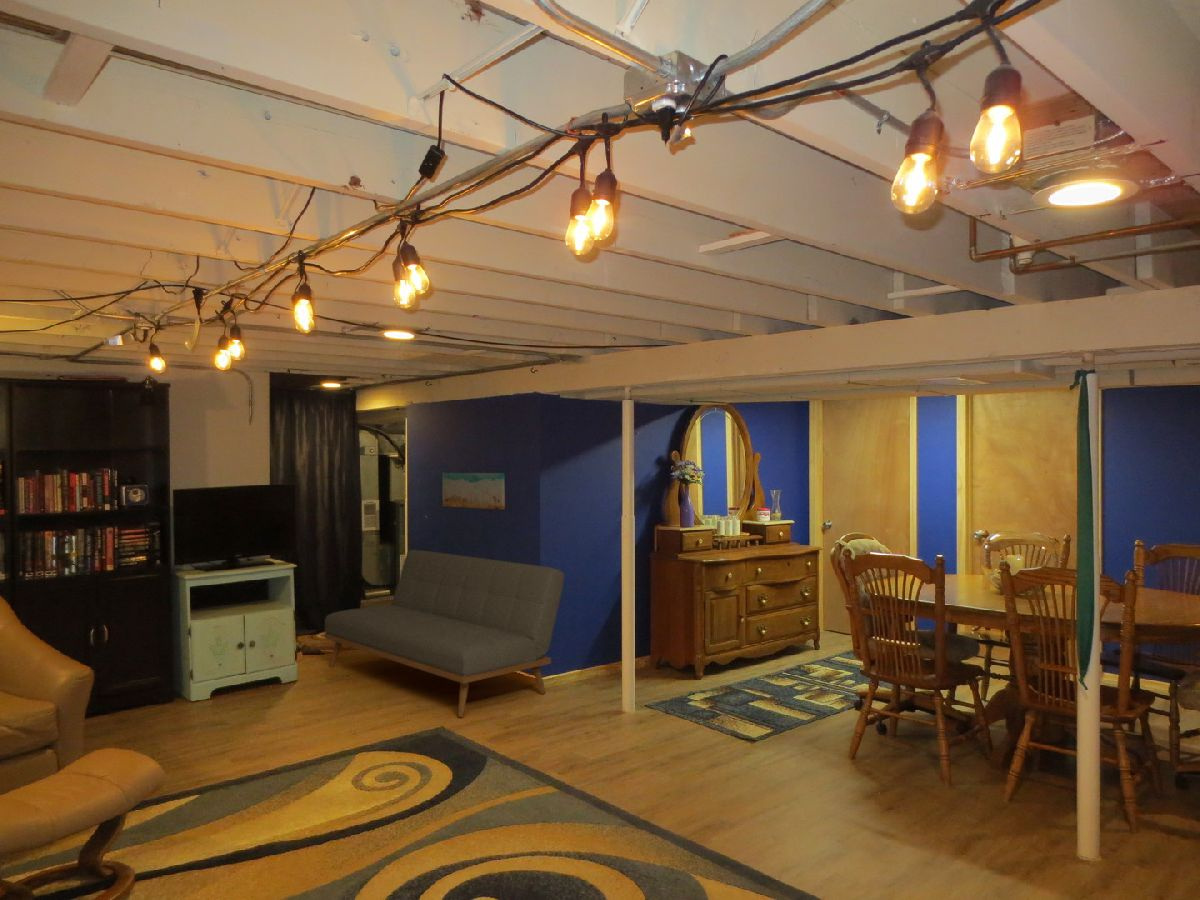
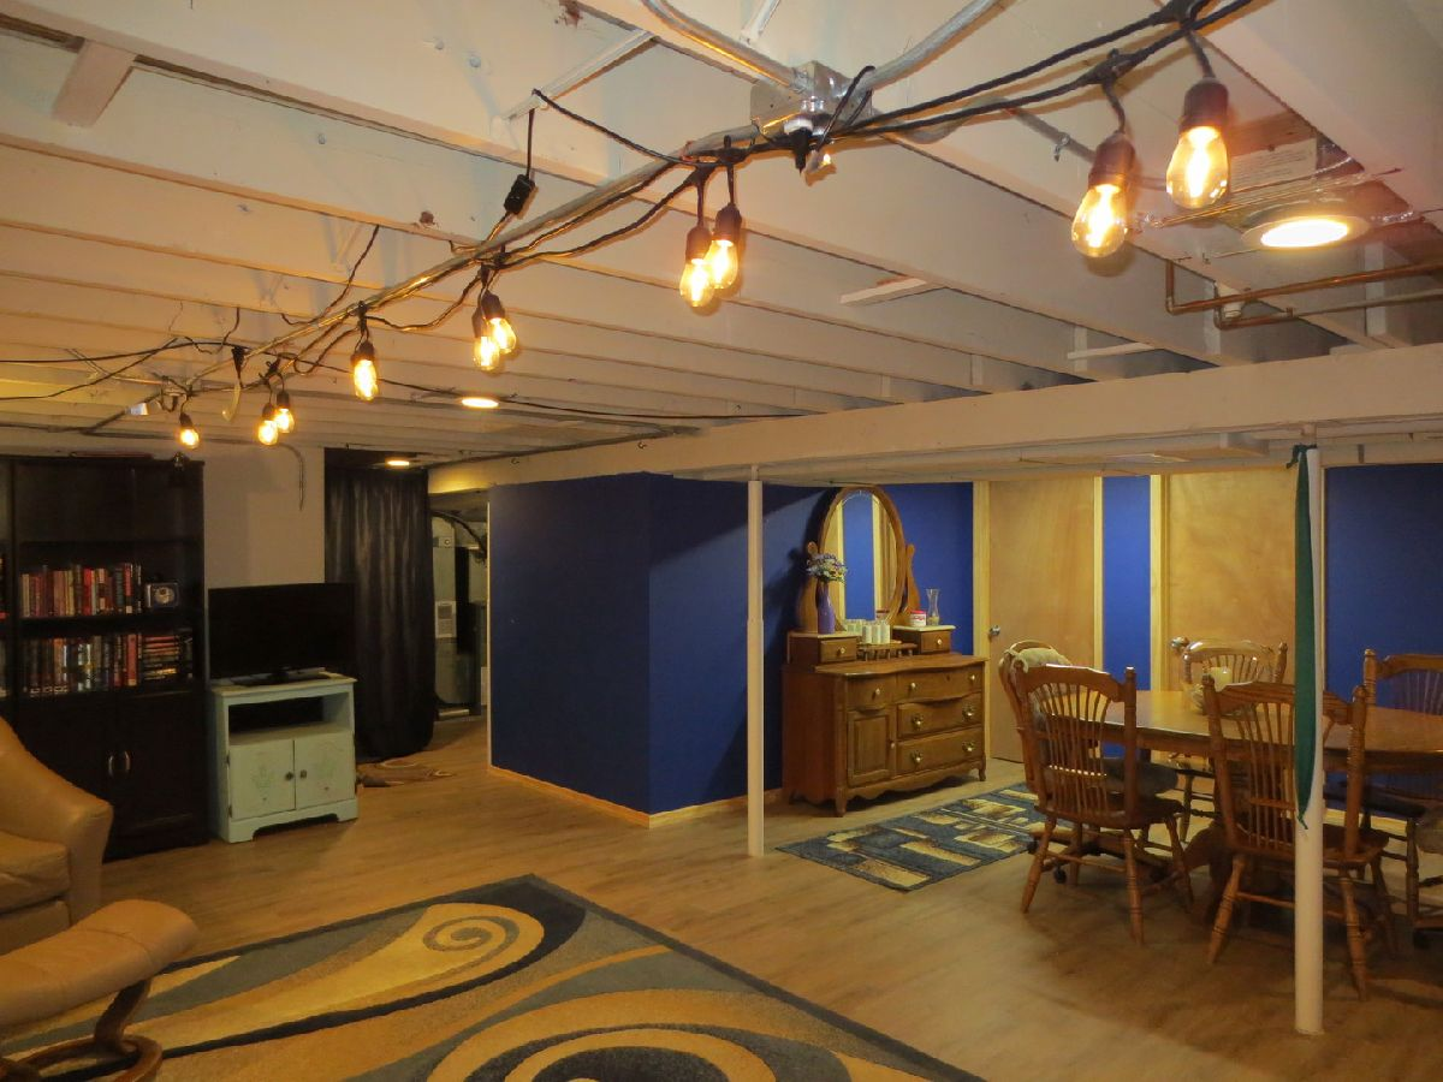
- sofa [324,549,566,718]
- wall art [441,472,506,511]
